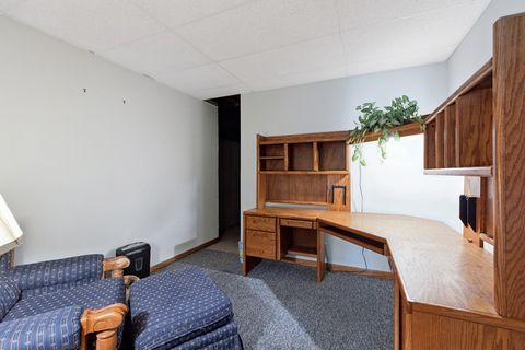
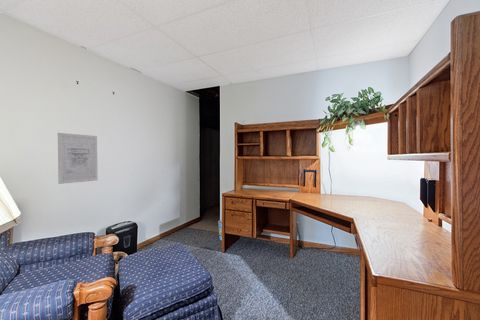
+ wall art [57,132,99,185]
